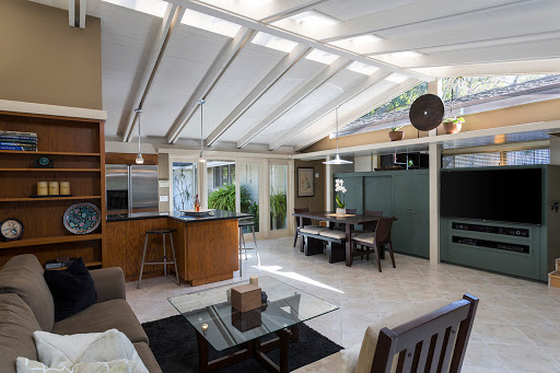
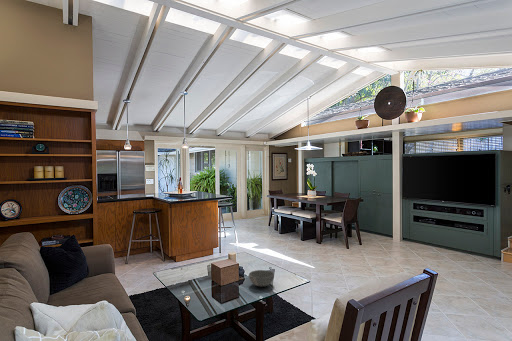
+ bowl [248,269,275,288]
